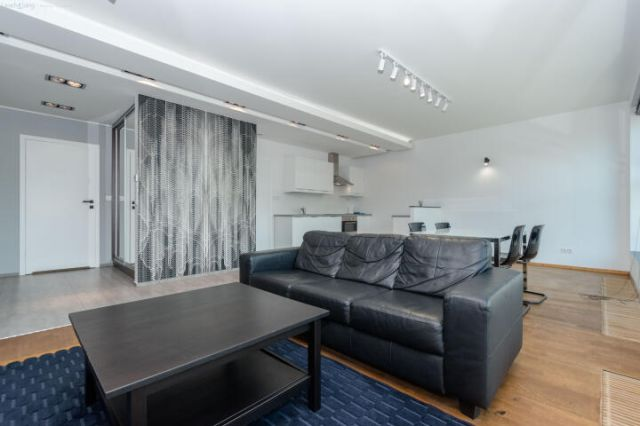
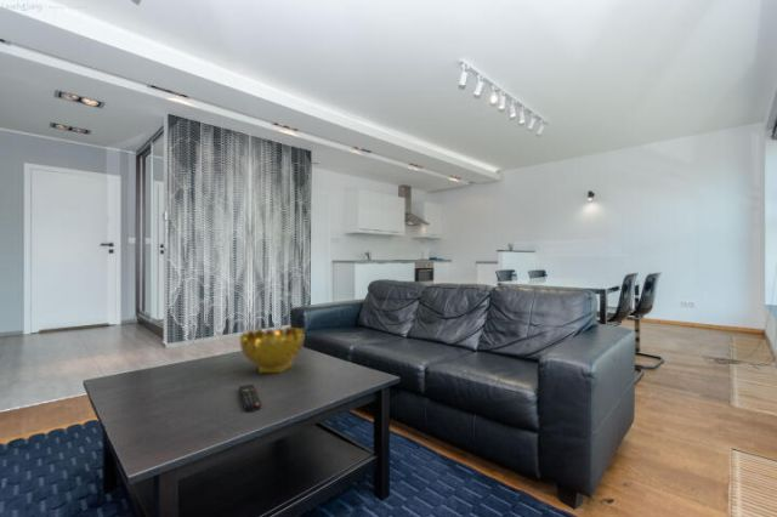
+ decorative bowl [238,325,305,375]
+ remote control [238,384,262,413]
